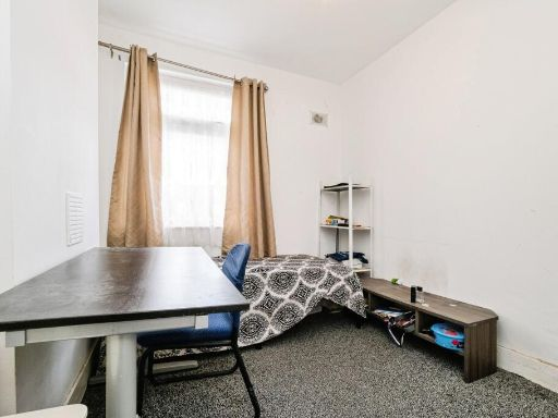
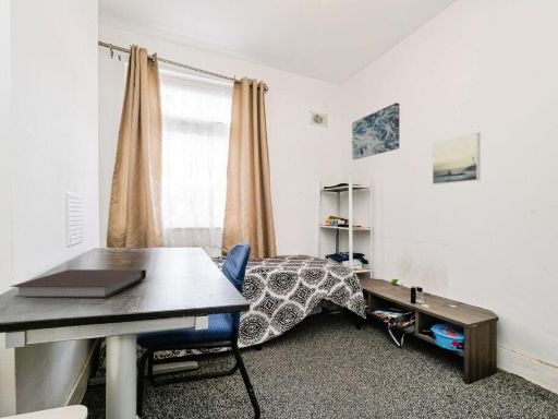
+ wall art [351,101,401,160]
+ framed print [432,132,481,185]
+ notebook [9,268,147,299]
